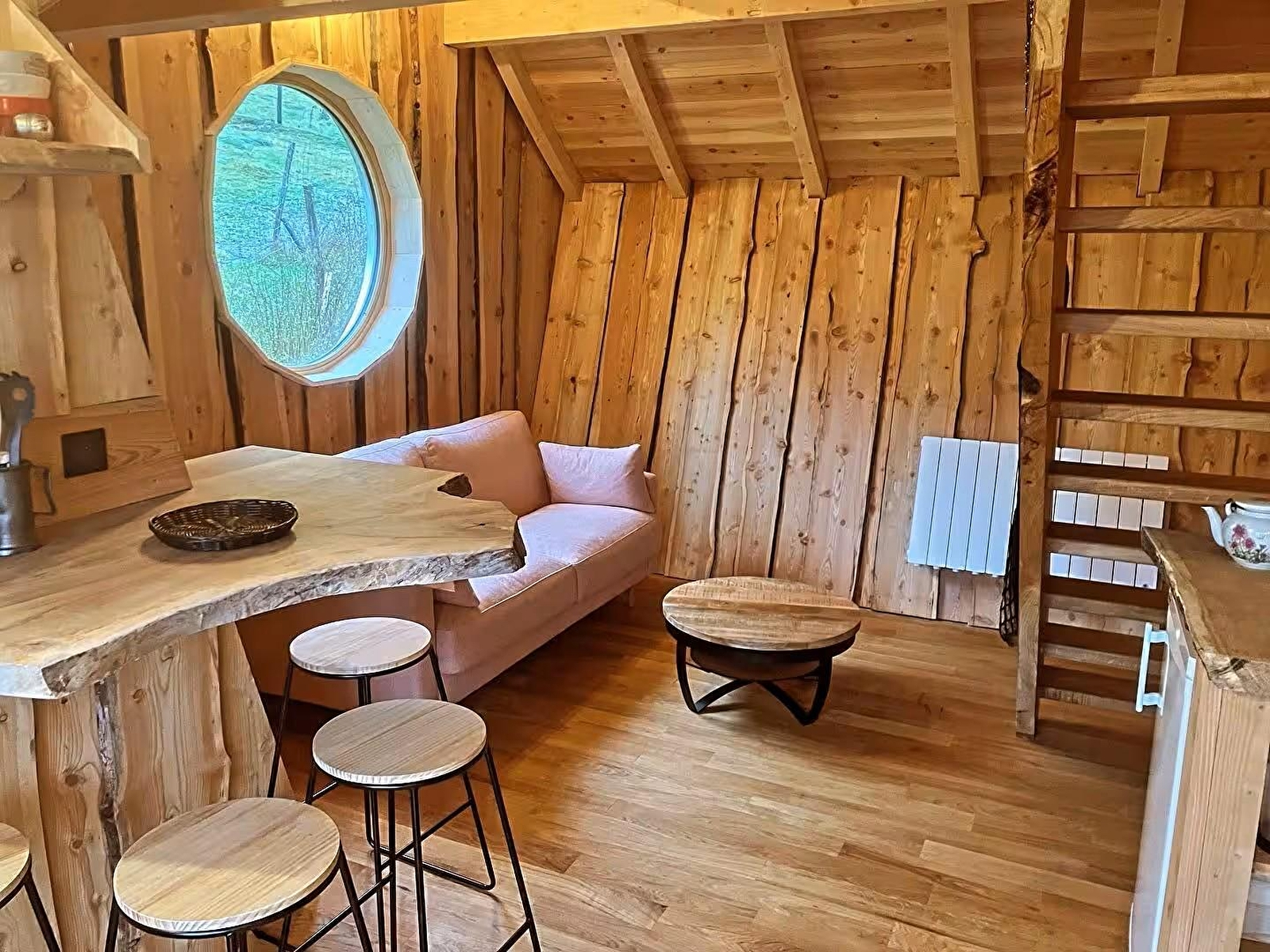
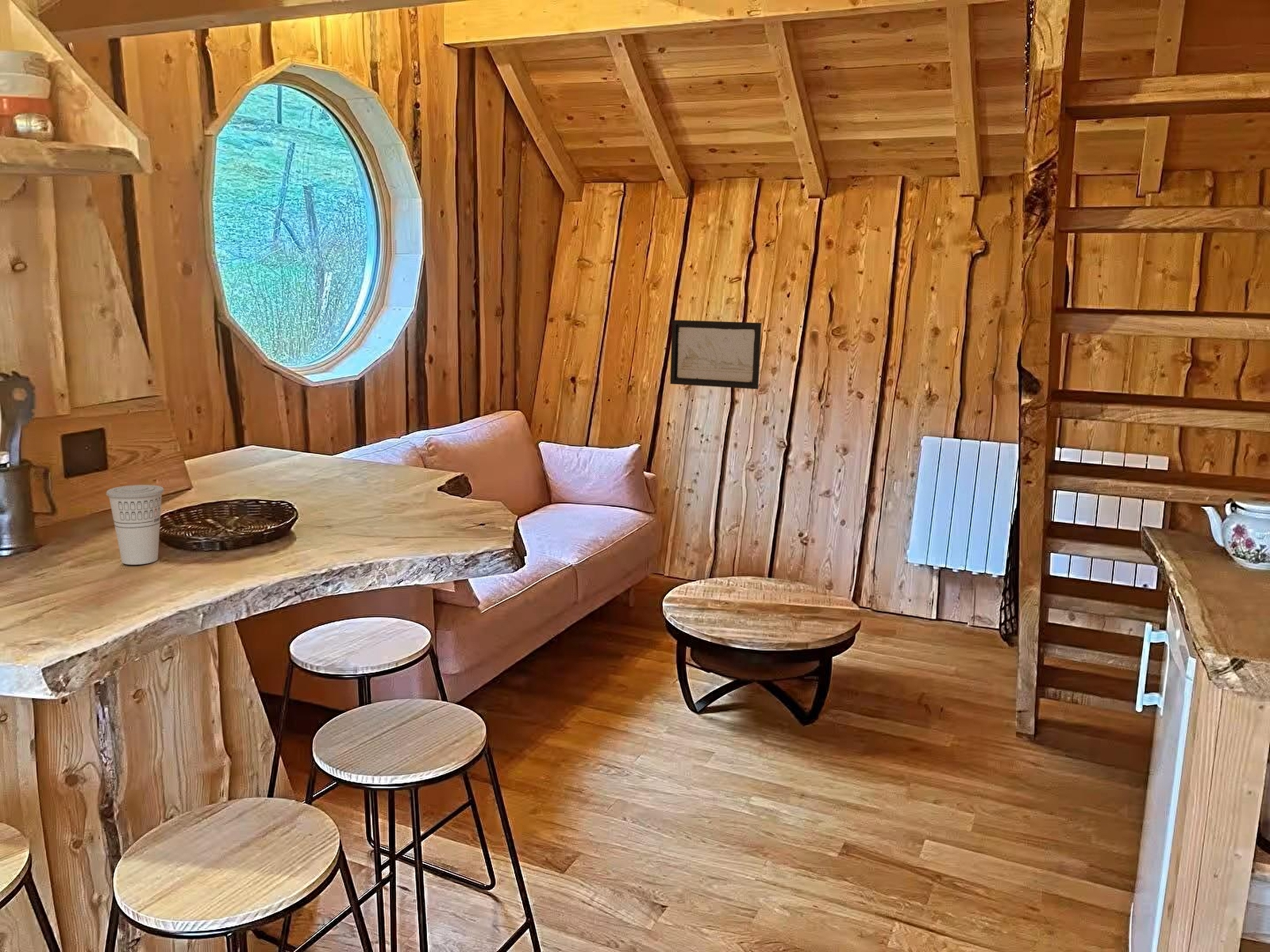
+ wall art [669,319,762,390]
+ cup [106,484,165,566]
